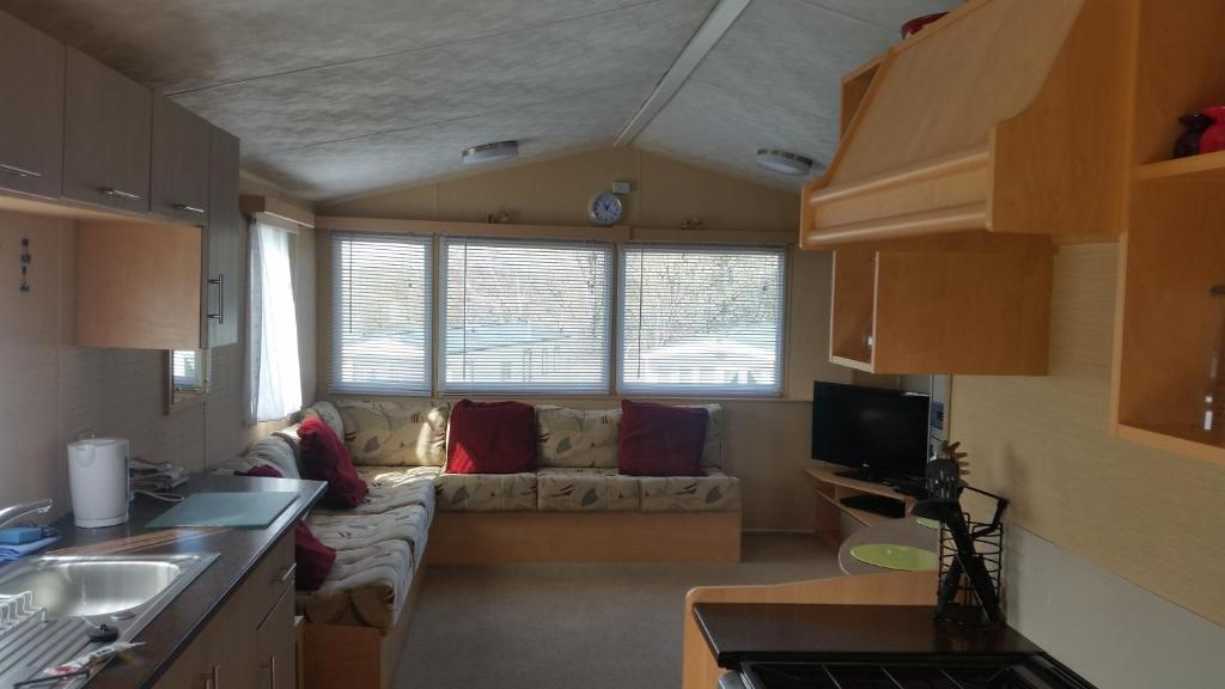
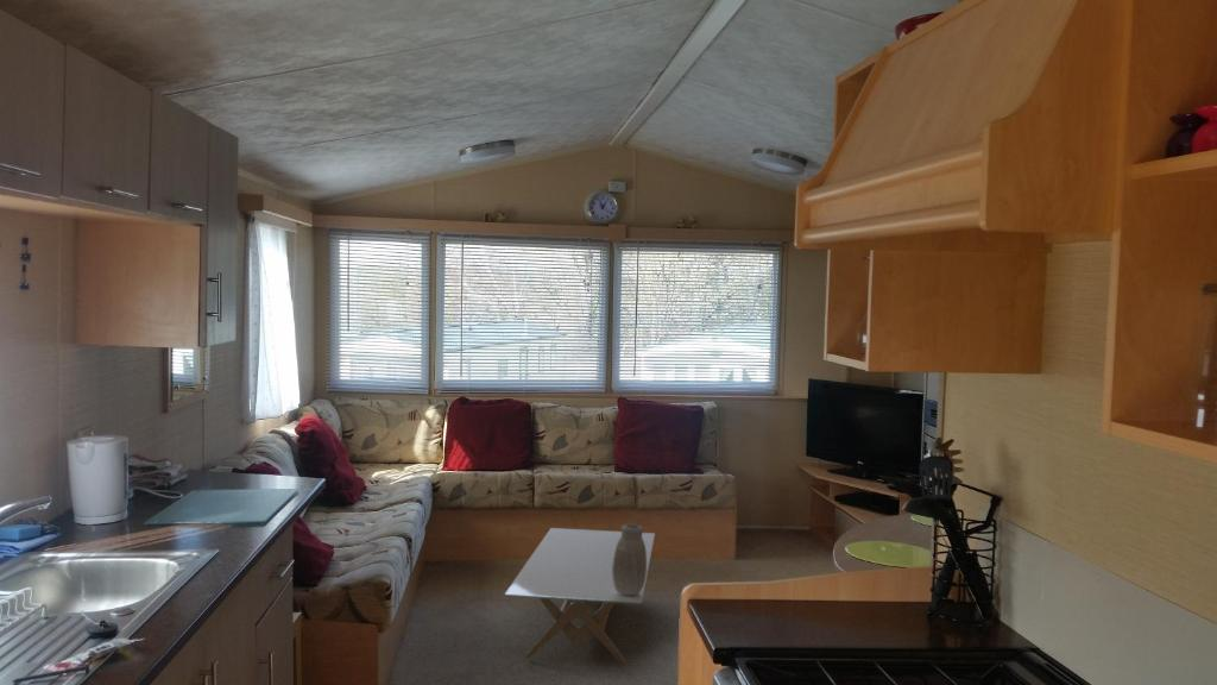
+ coffee table [504,527,656,666]
+ vase [612,523,647,596]
